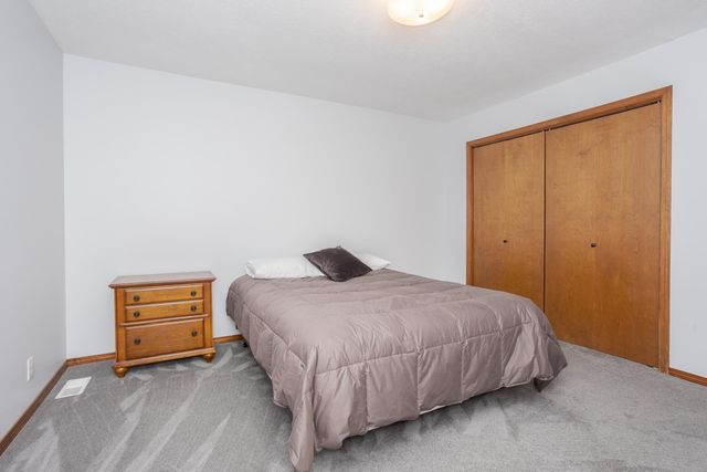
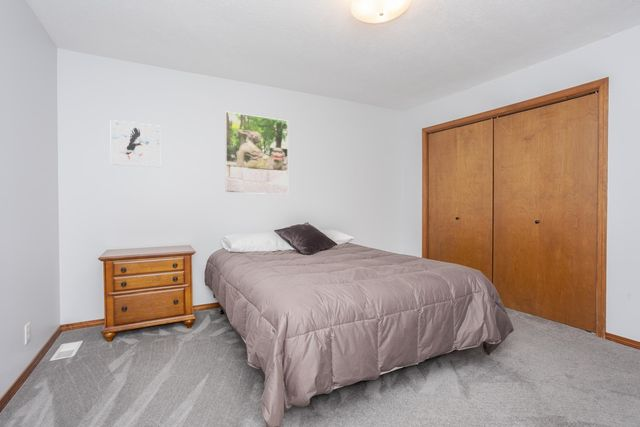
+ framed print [110,119,161,168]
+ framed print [224,111,289,195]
